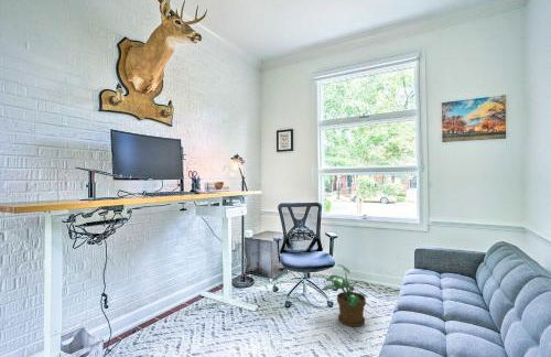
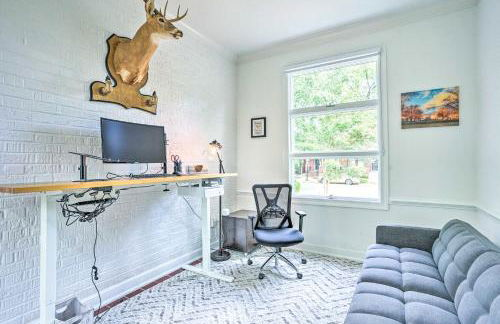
- potted plant [320,263,370,327]
